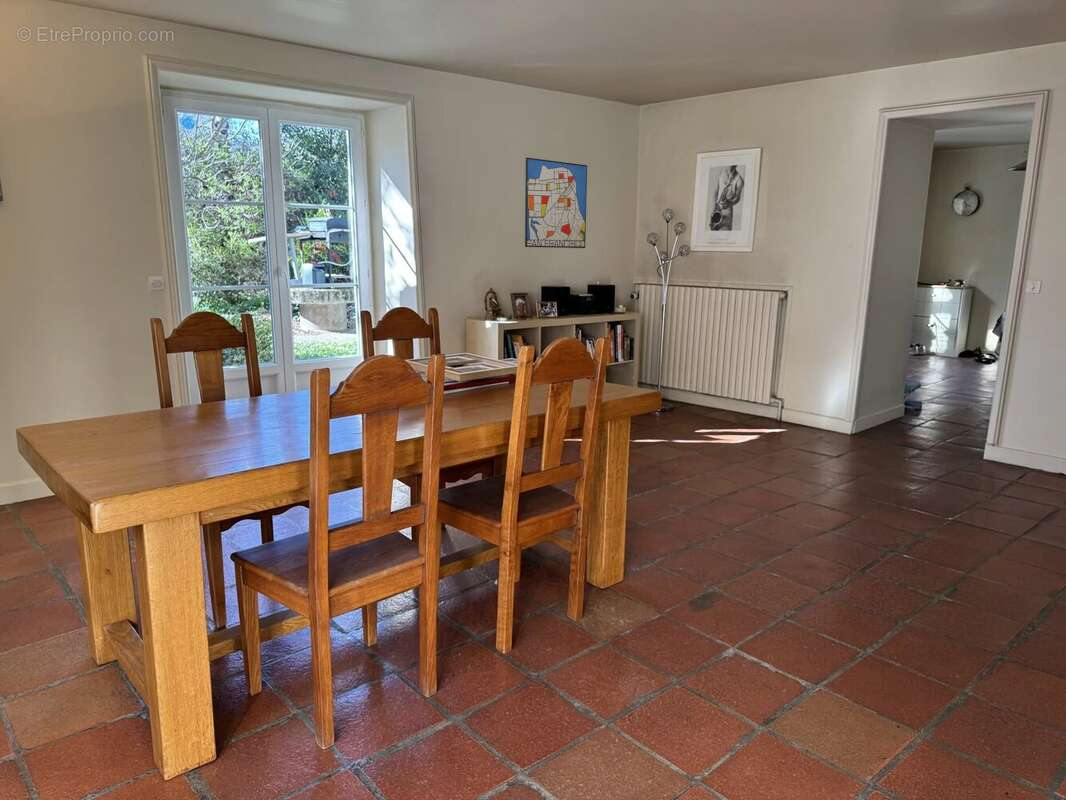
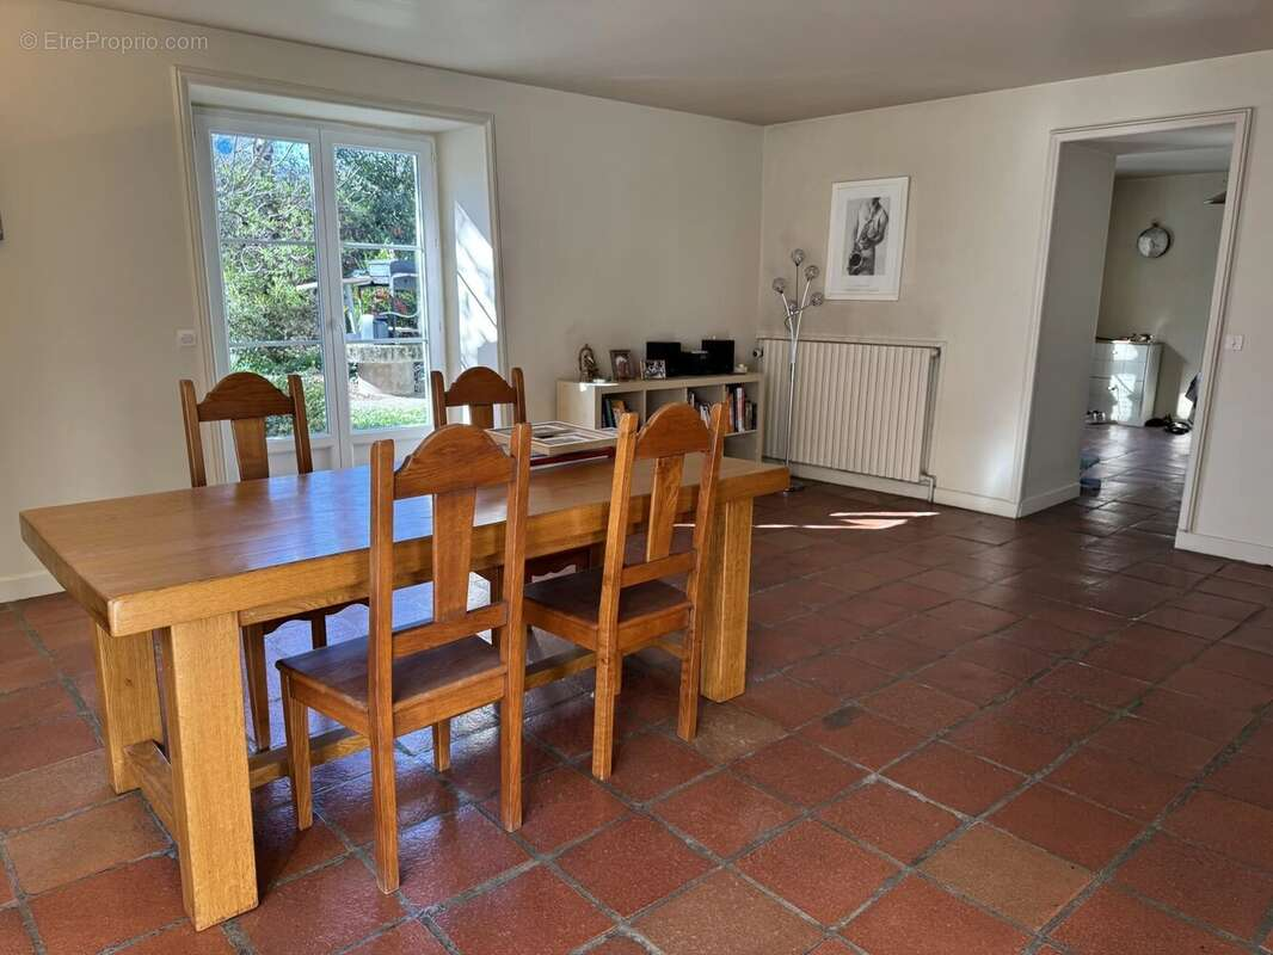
- wall art [524,157,588,249]
